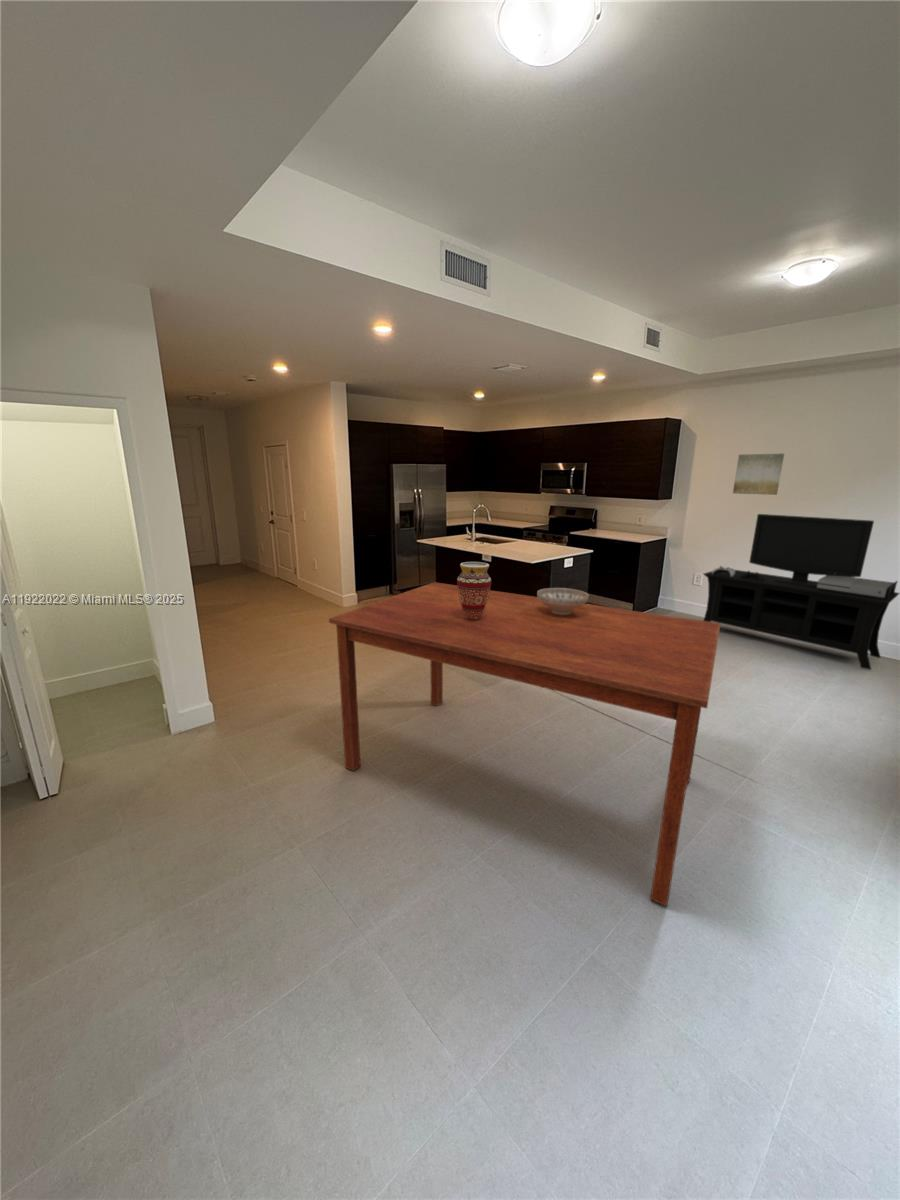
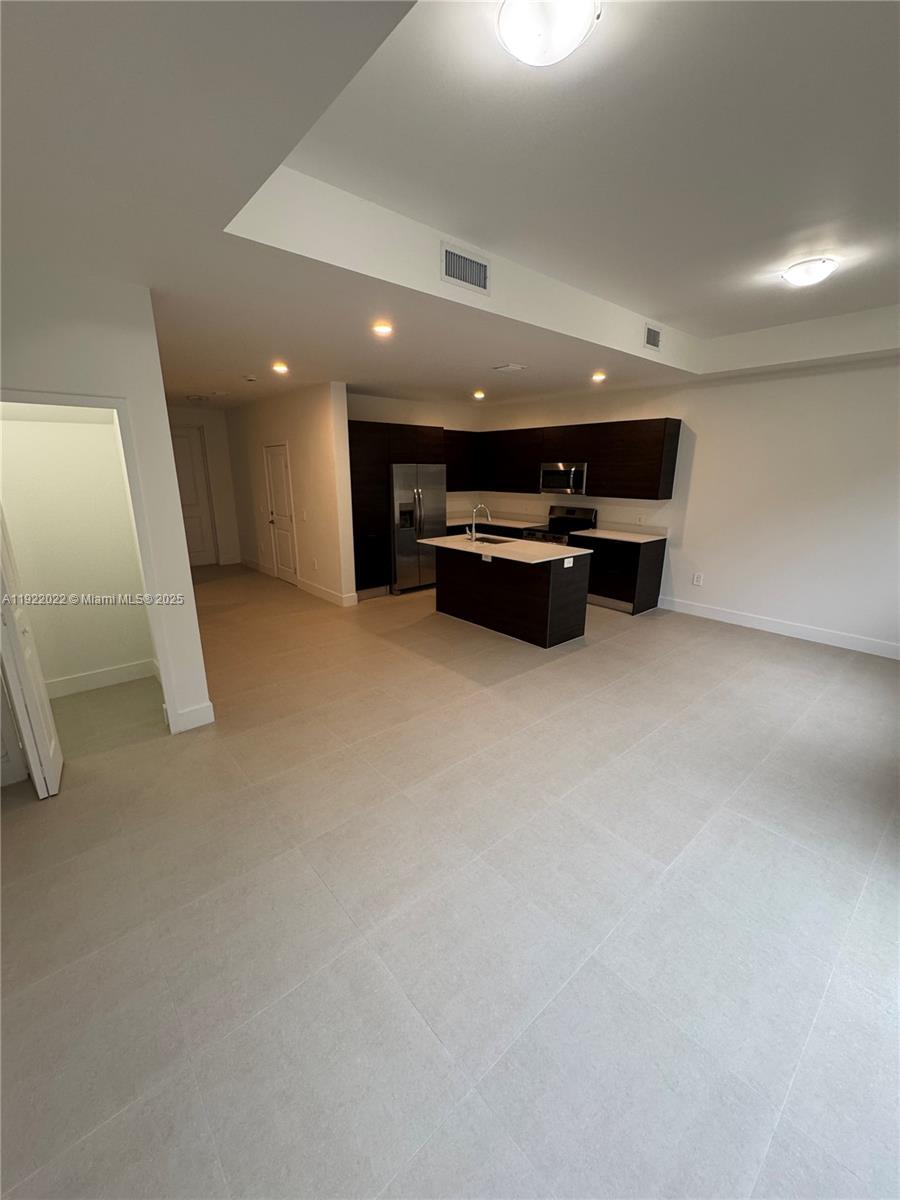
- dining table [328,581,721,907]
- wall art [732,453,785,496]
- vase [456,561,492,620]
- media console [702,513,900,671]
- decorative bowl [536,587,590,615]
